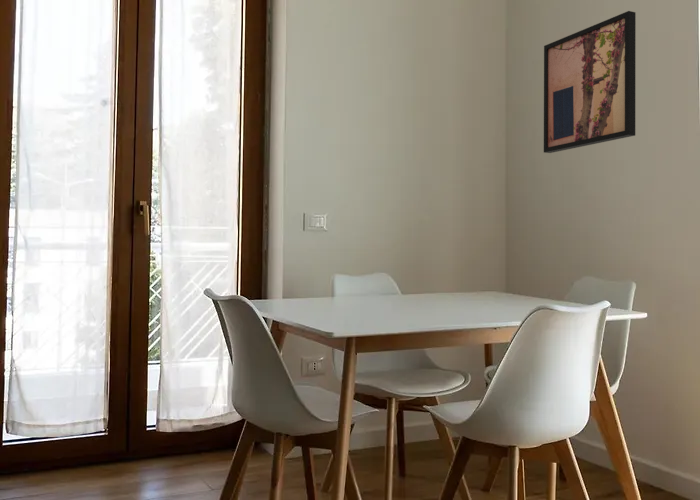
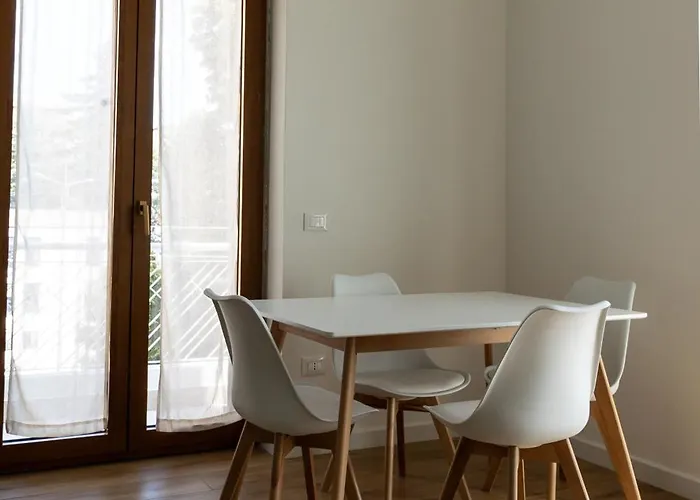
- wall art [543,10,637,154]
